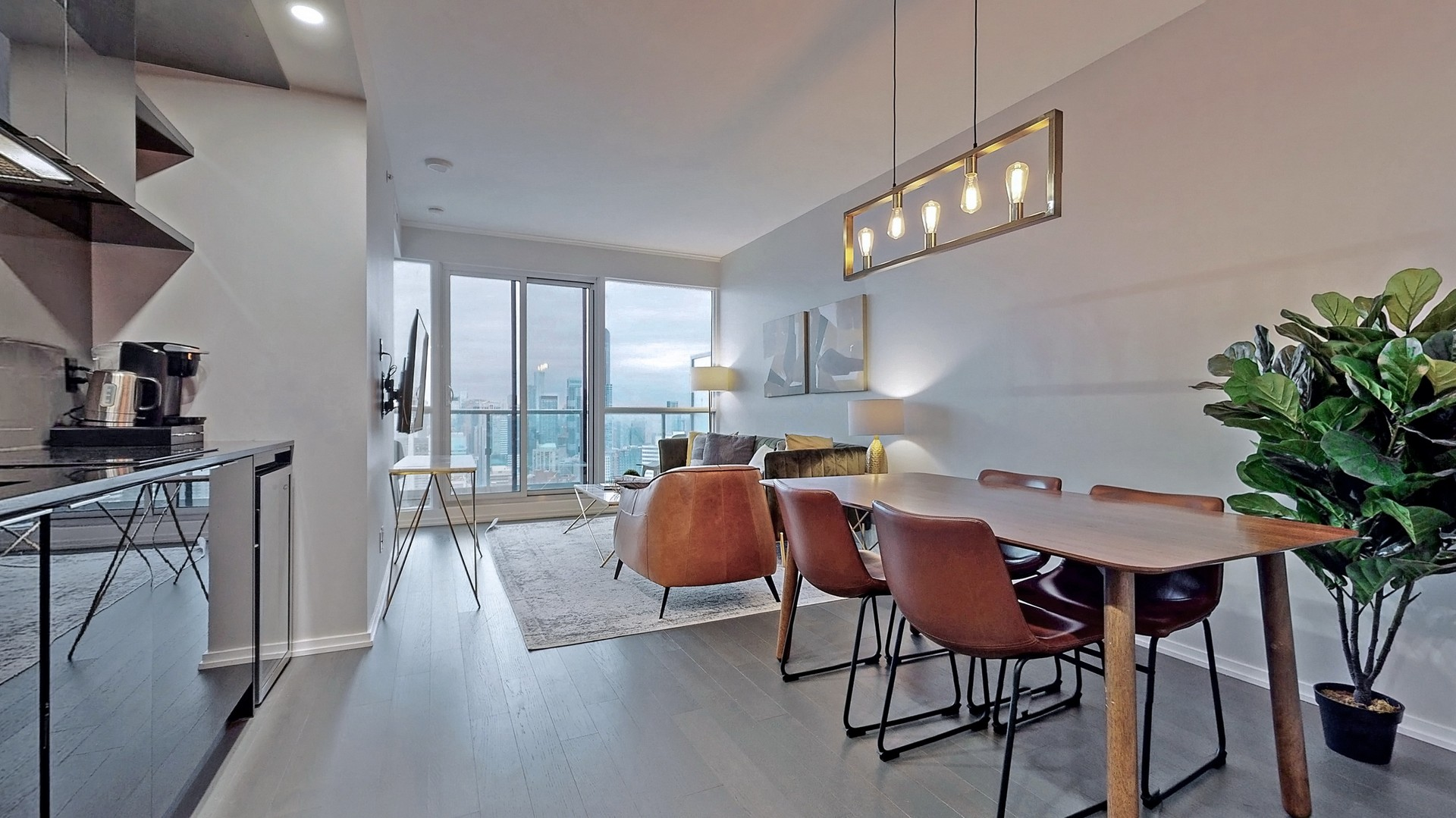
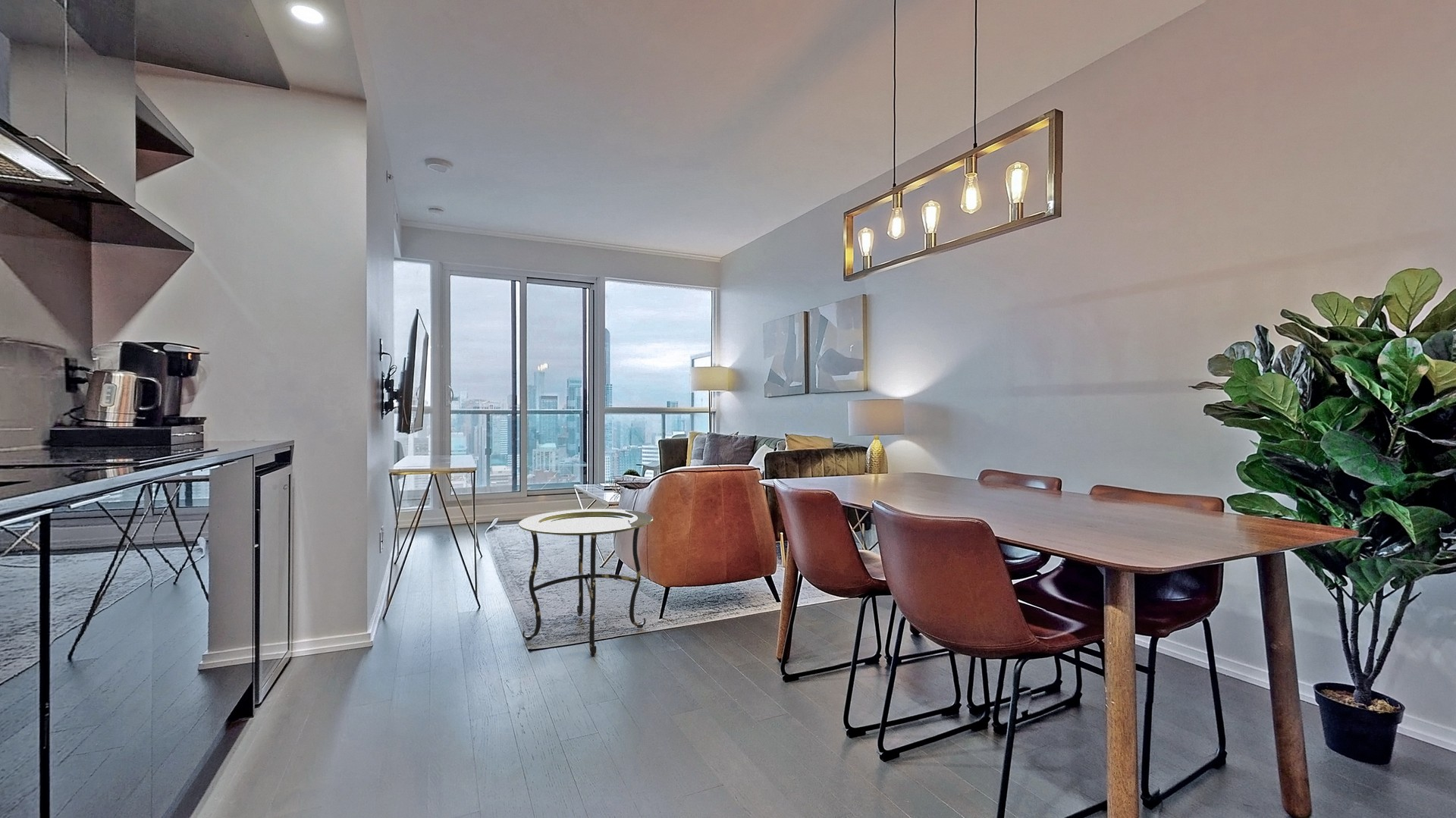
+ side table [518,508,654,657]
